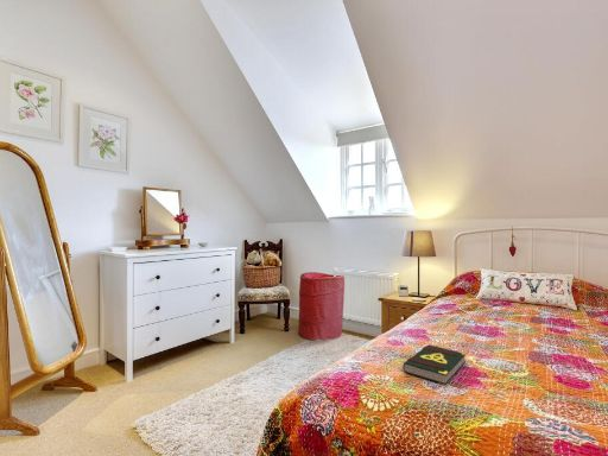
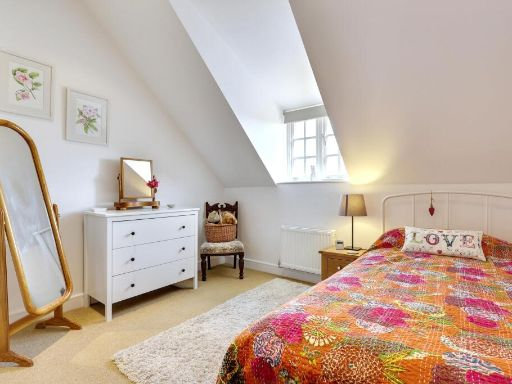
- laundry hamper [297,271,346,342]
- book [401,344,467,386]
